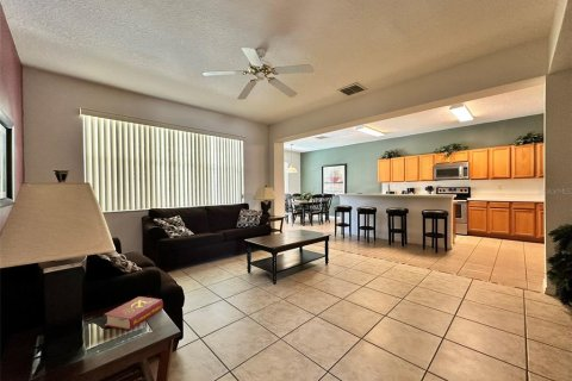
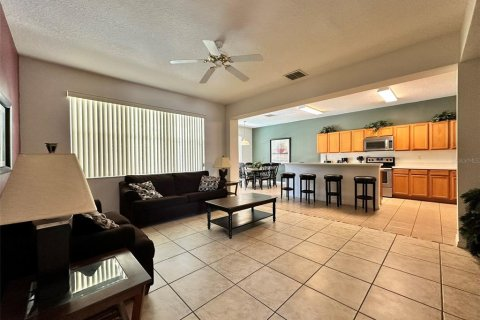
- book [102,295,164,331]
